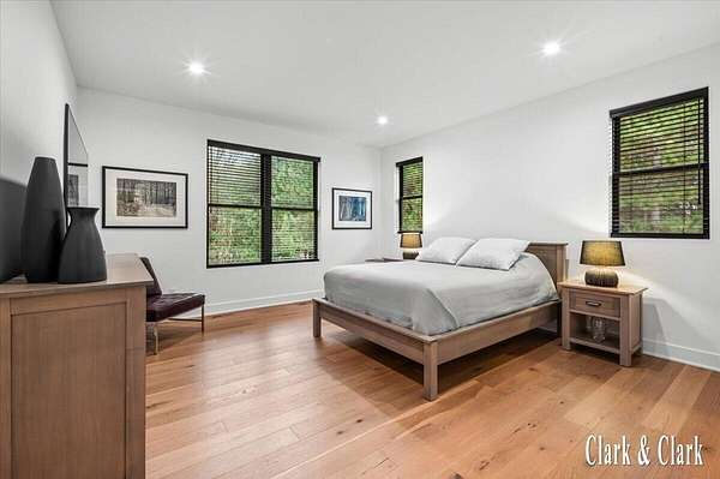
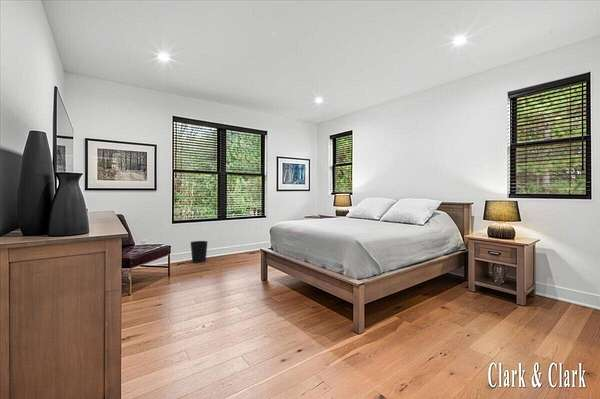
+ wastebasket [189,240,209,264]
